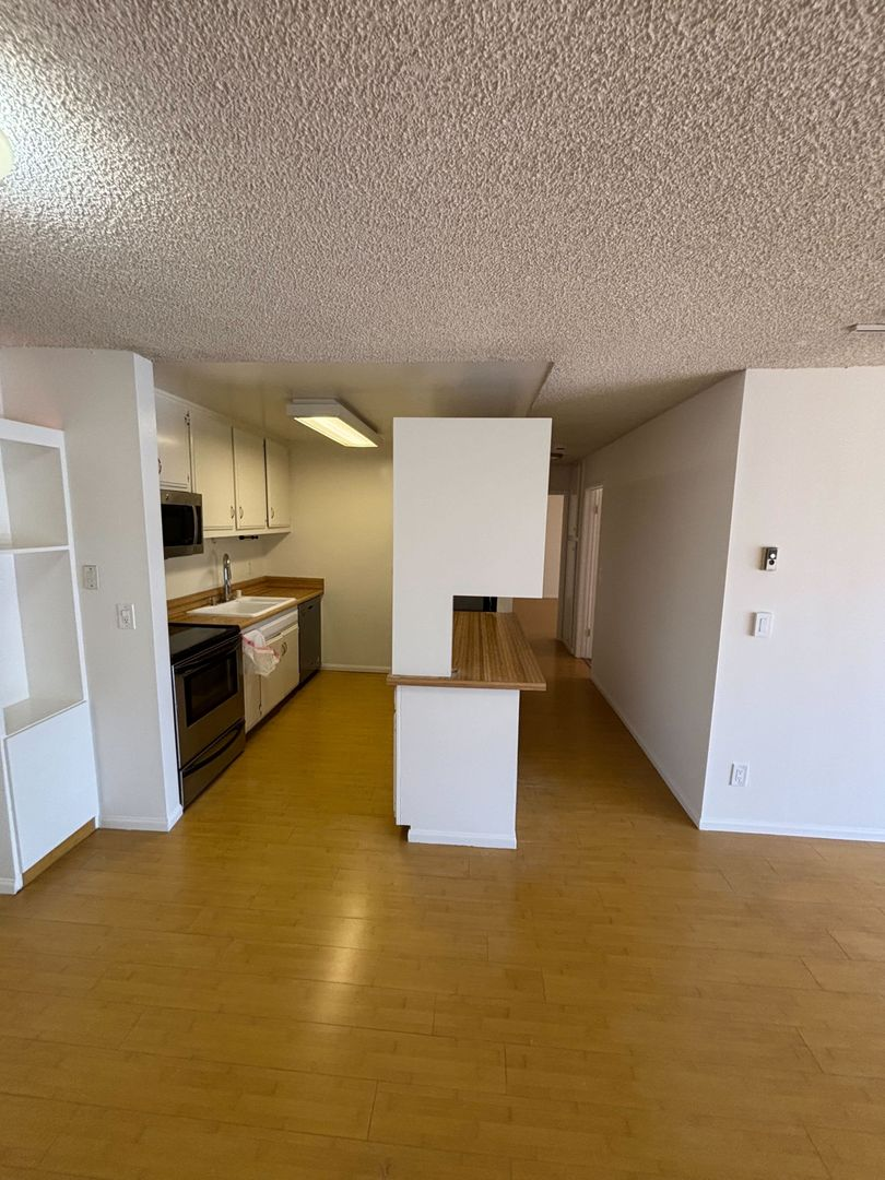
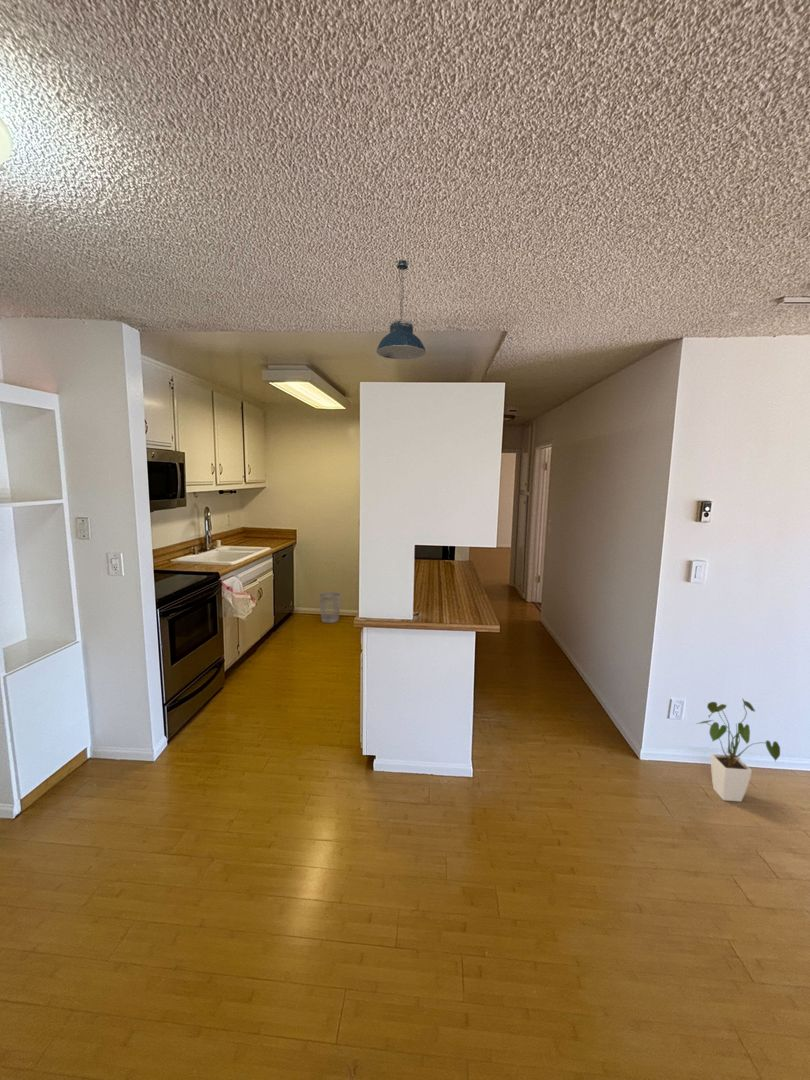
+ house plant [695,697,781,803]
+ wastebasket [318,591,342,624]
+ pendant light [376,259,427,360]
